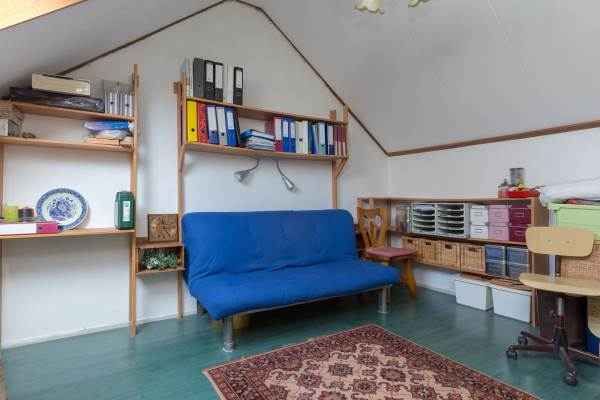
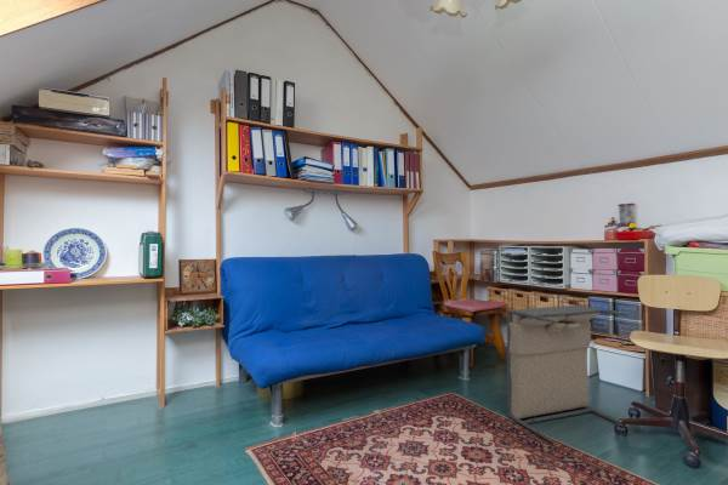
+ laundry hamper [506,303,631,445]
